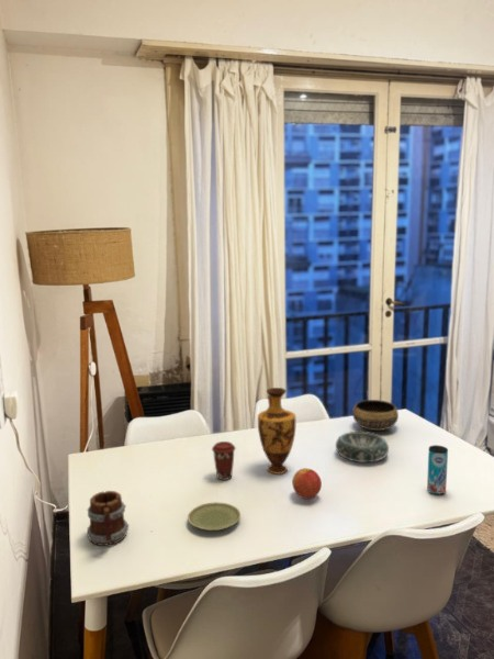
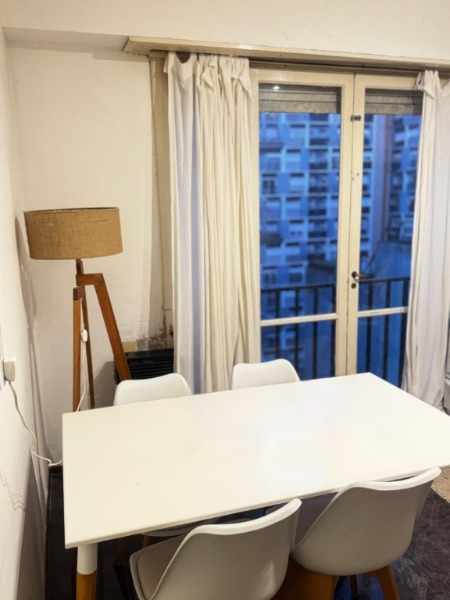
- coffee cup [211,440,237,481]
- apple [291,467,323,500]
- plate [187,501,242,532]
- decorative bowl [335,431,390,463]
- mug [86,490,131,547]
- vase [257,387,296,476]
- bowl [351,399,400,432]
- beverage can [426,444,449,496]
